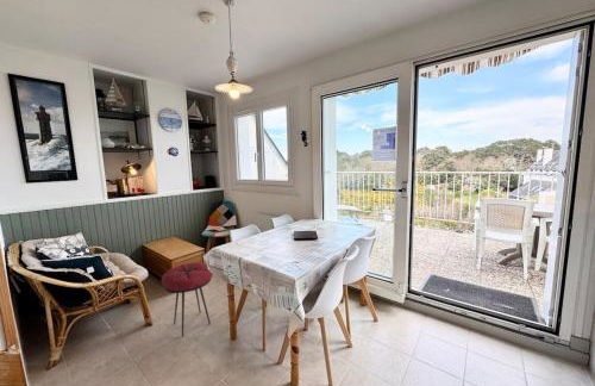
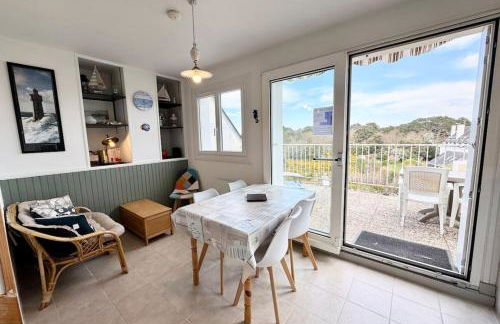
- stool [161,261,214,338]
